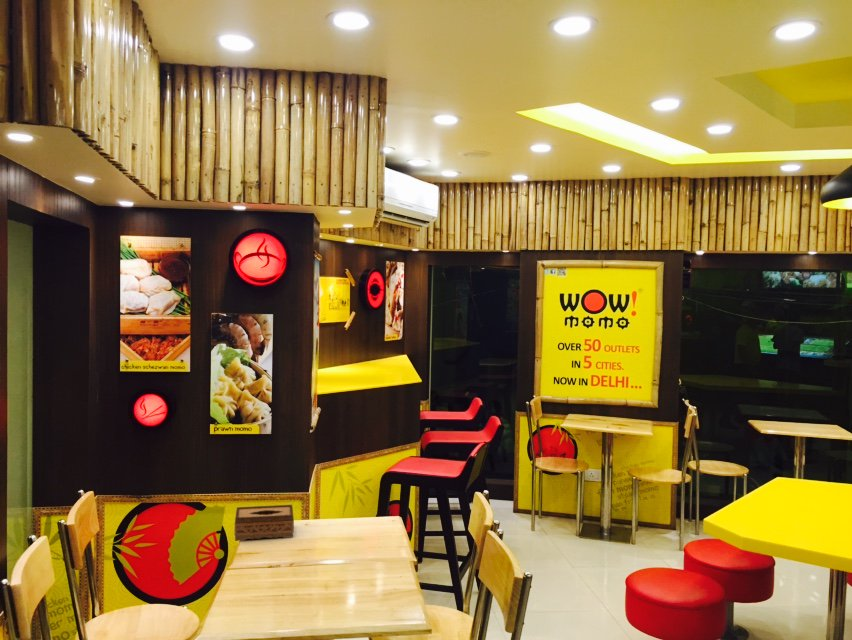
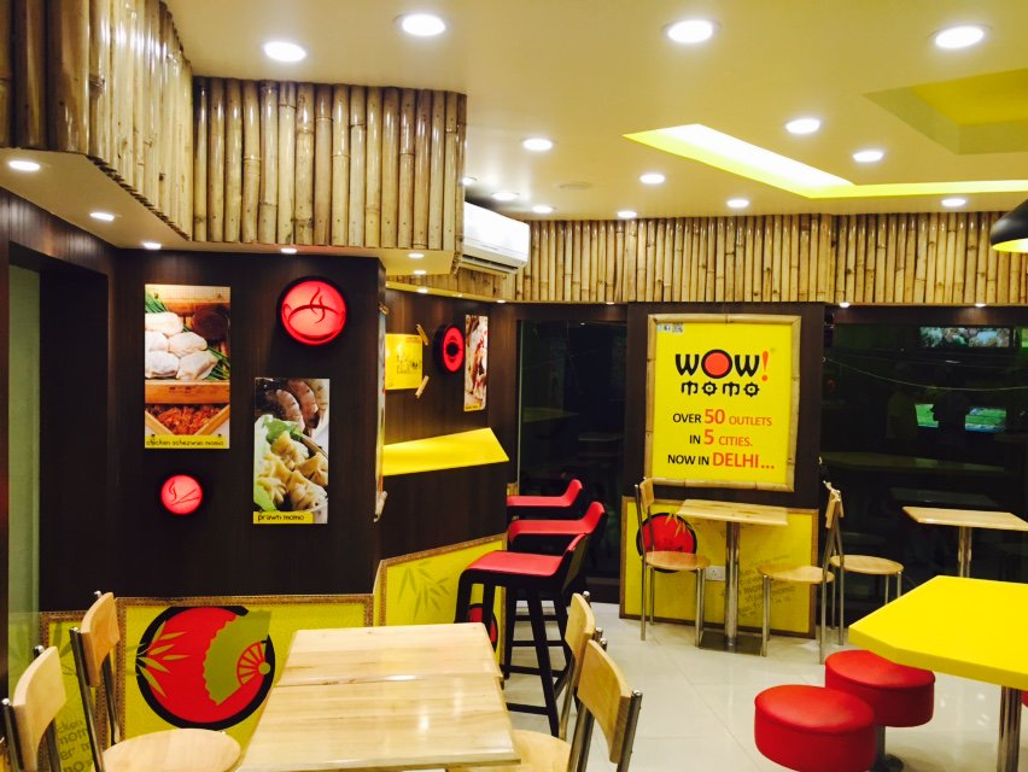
- tissue box [234,504,295,542]
